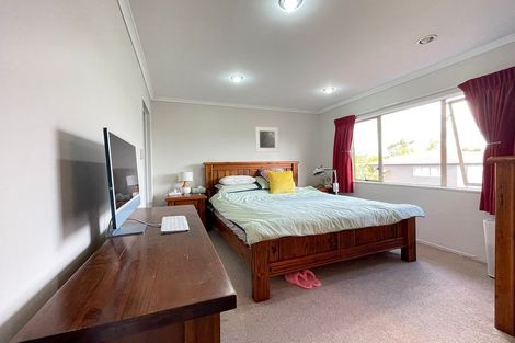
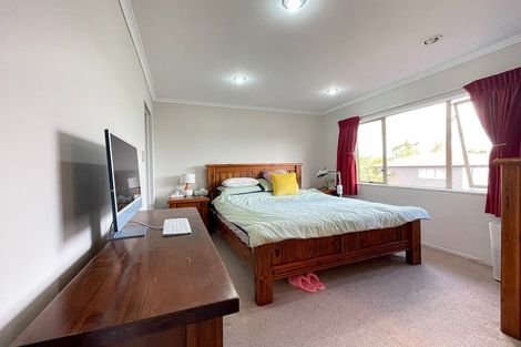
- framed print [254,126,279,152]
